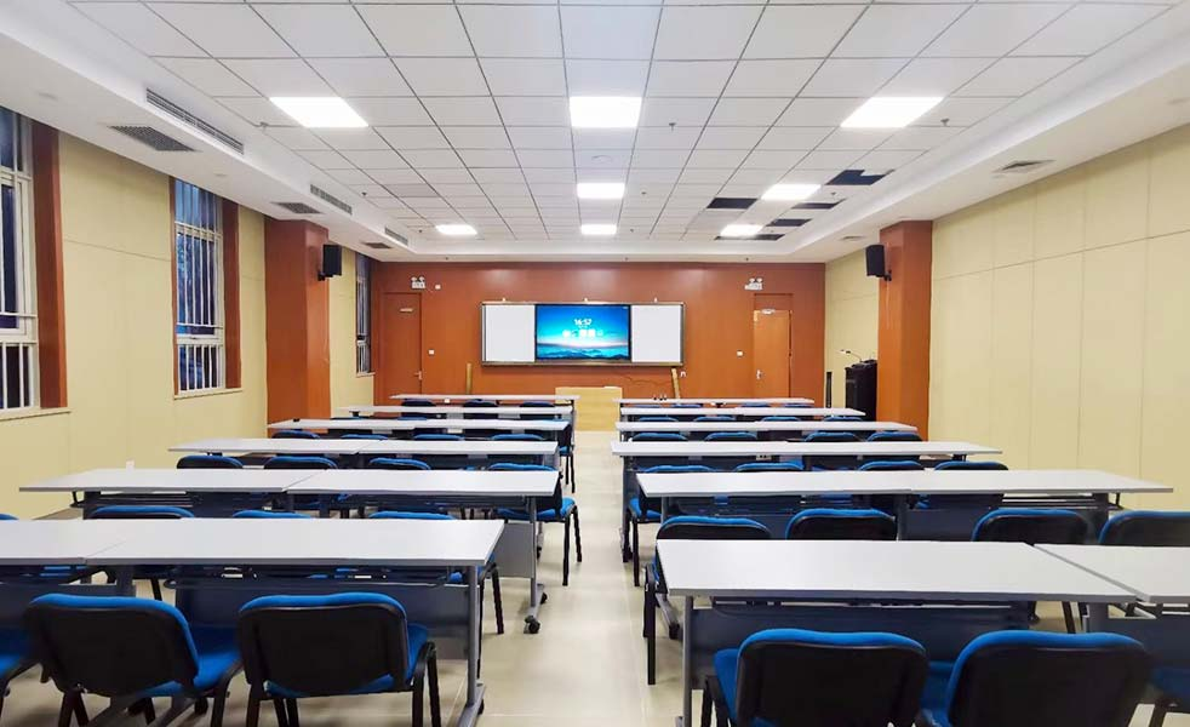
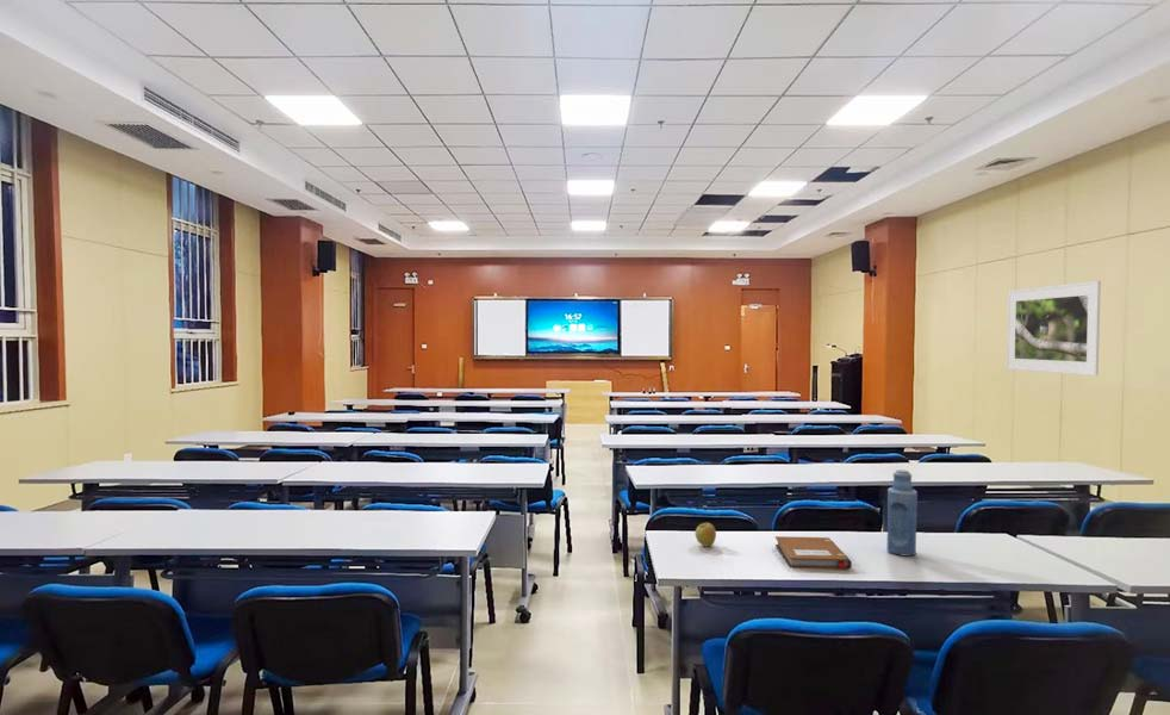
+ bottle [885,468,919,558]
+ apple [693,522,717,547]
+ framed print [1006,280,1102,377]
+ notebook [774,535,853,571]
